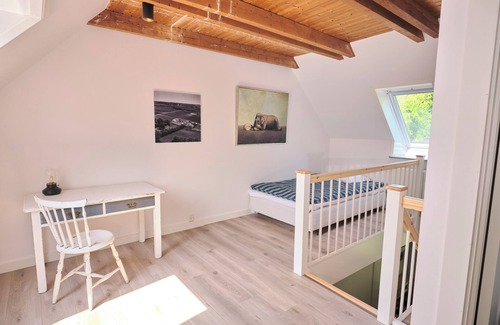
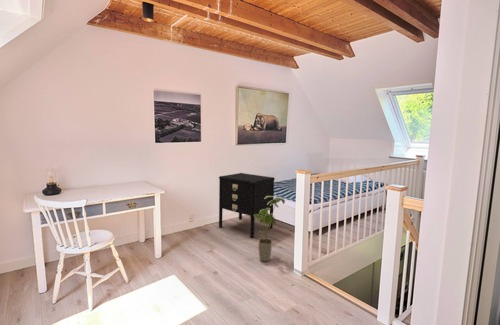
+ nightstand [218,172,276,239]
+ house plant [254,196,286,262]
